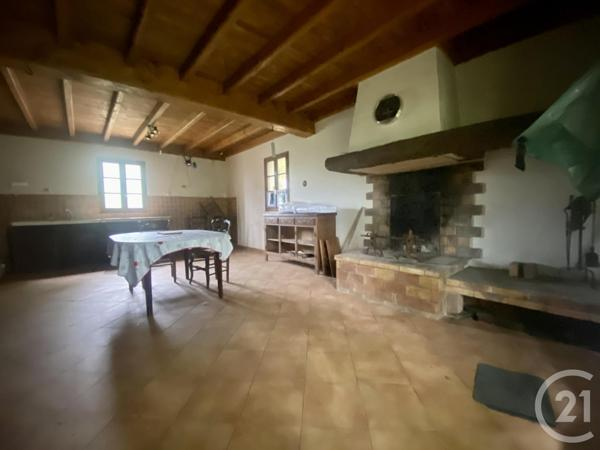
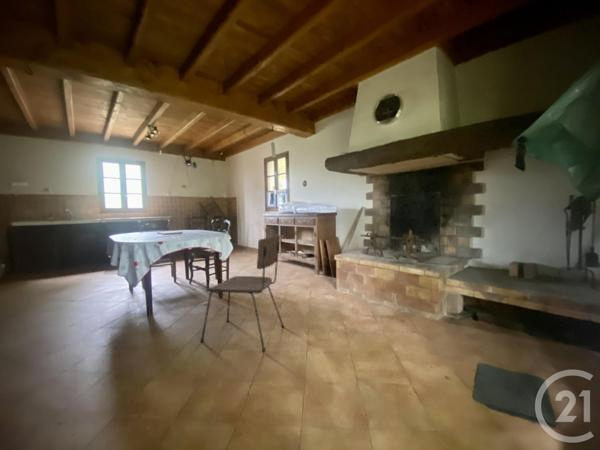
+ dining chair [199,234,285,353]
